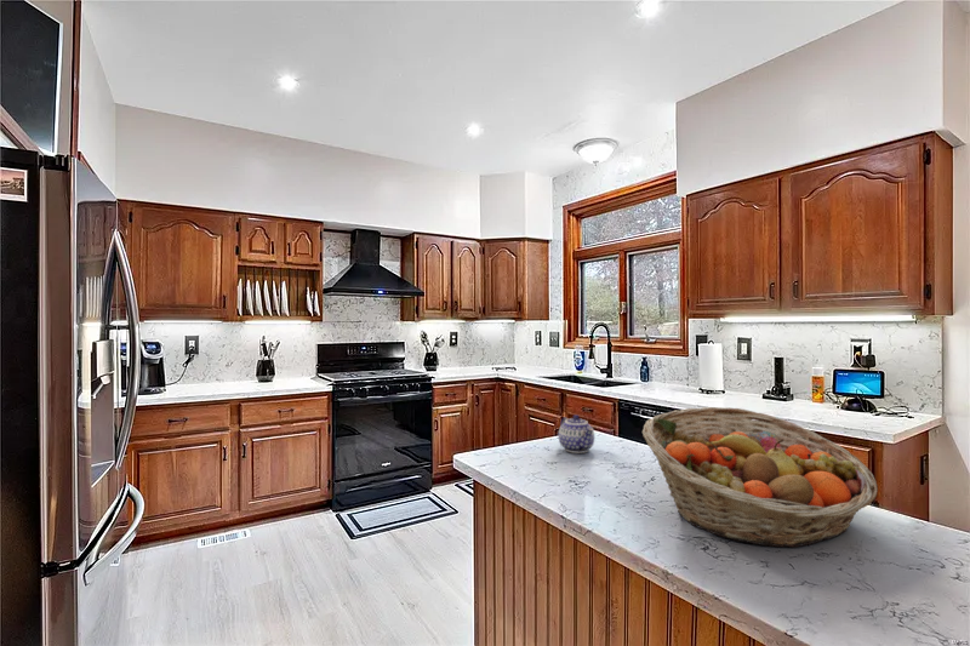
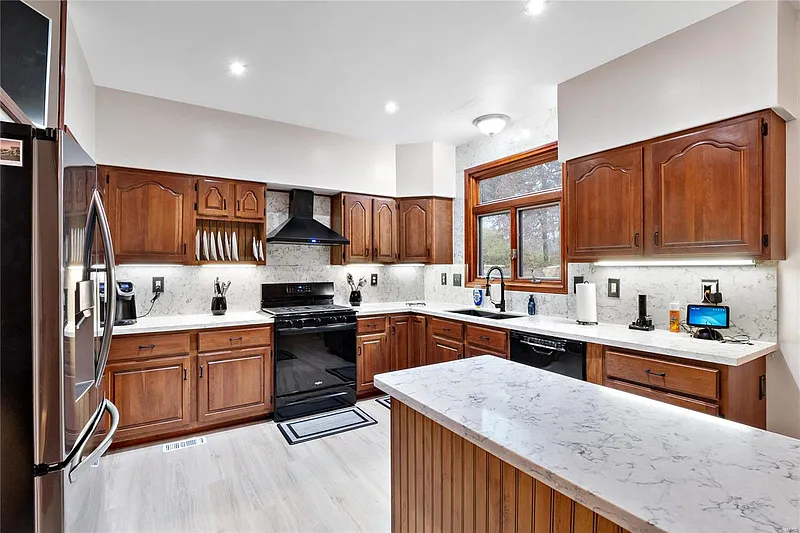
- fruit basket [641,406,879,548]
- teapot [558,413,595,455]
